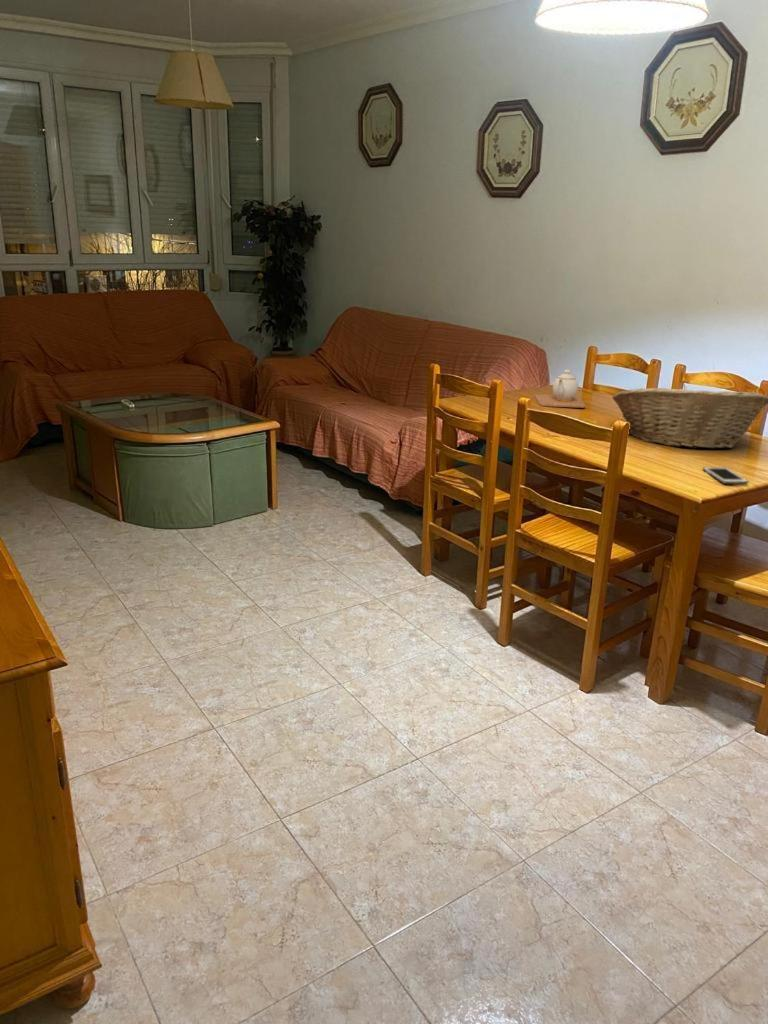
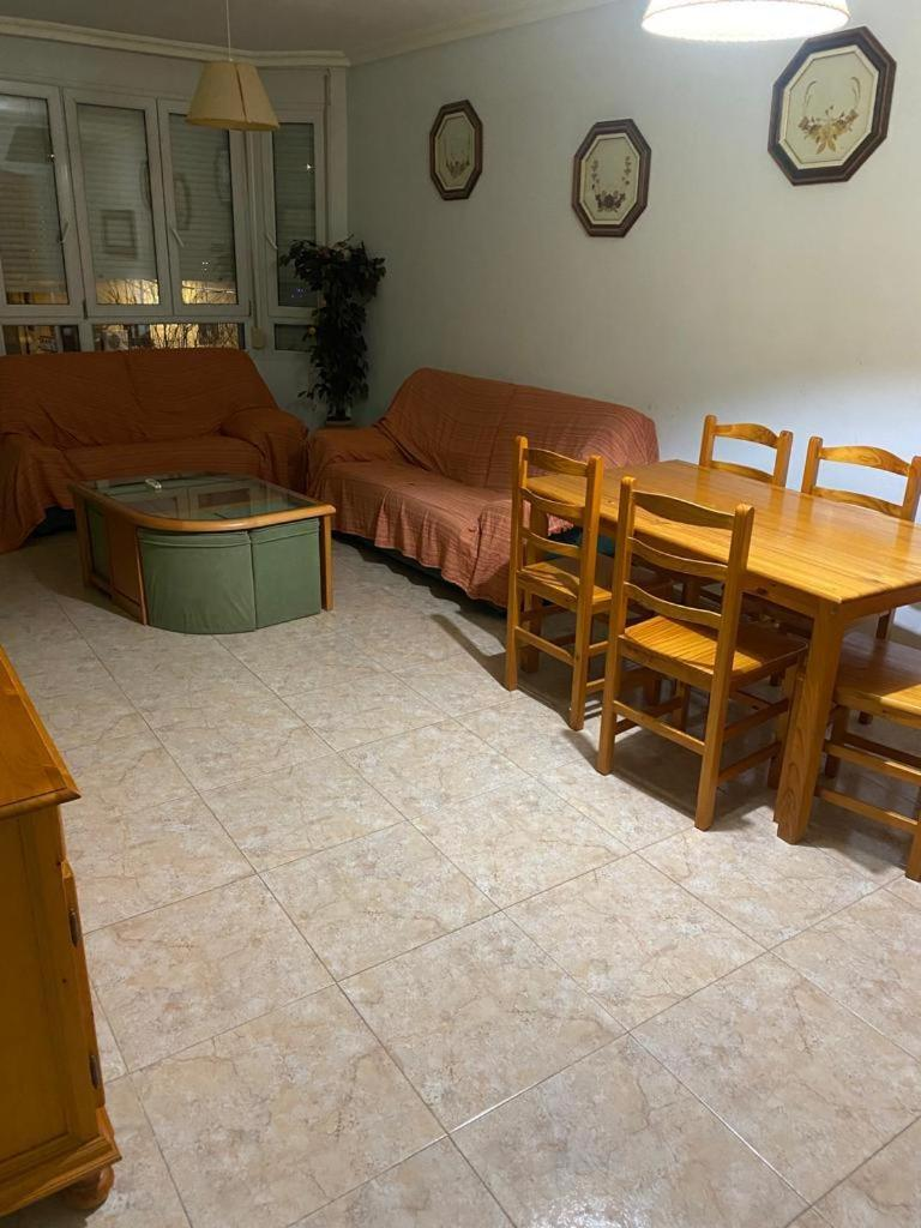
- cell phone [702,466,750,485]
- teapot [534,369,587,409]
- fruit basket [611,384,768,450]
